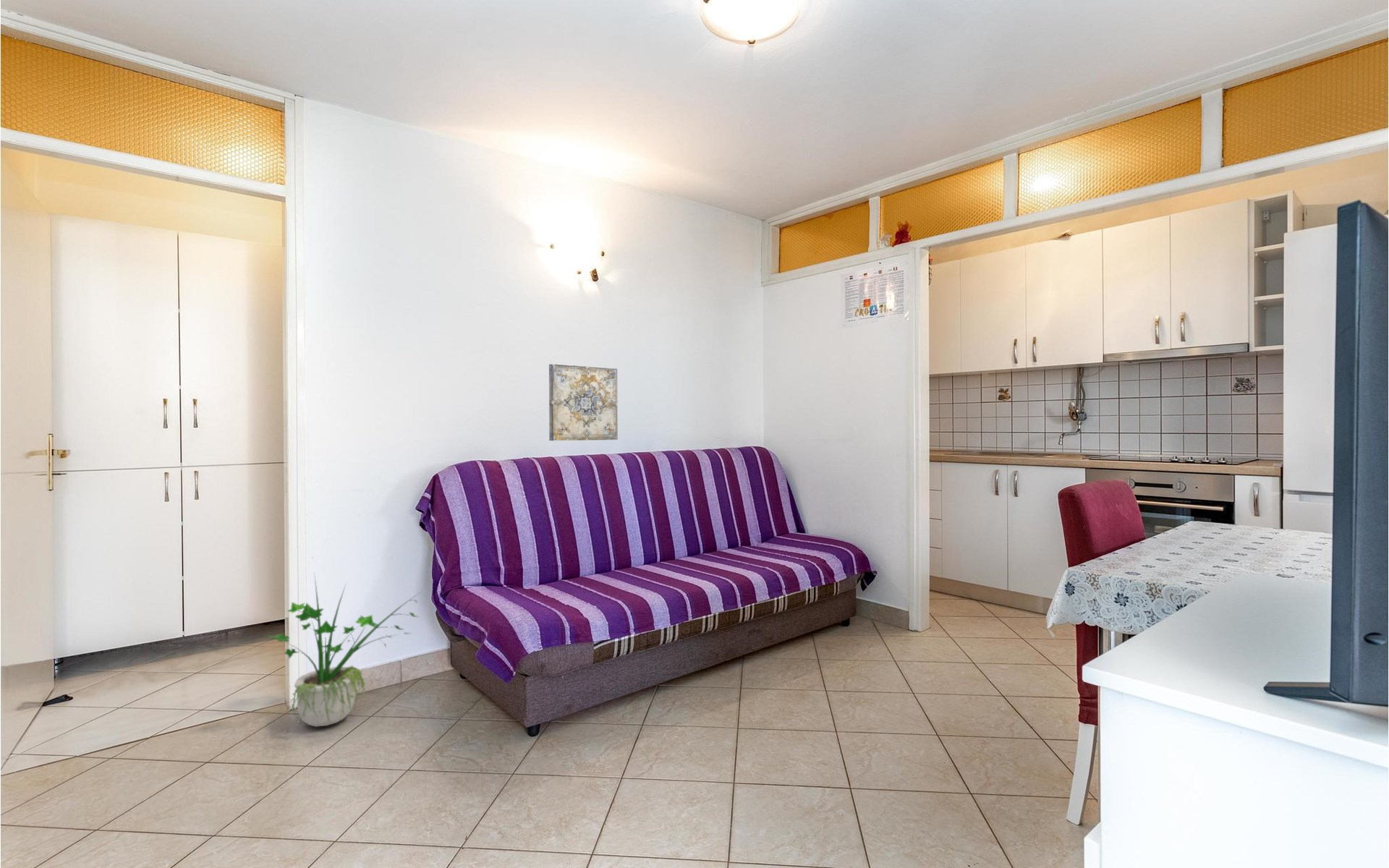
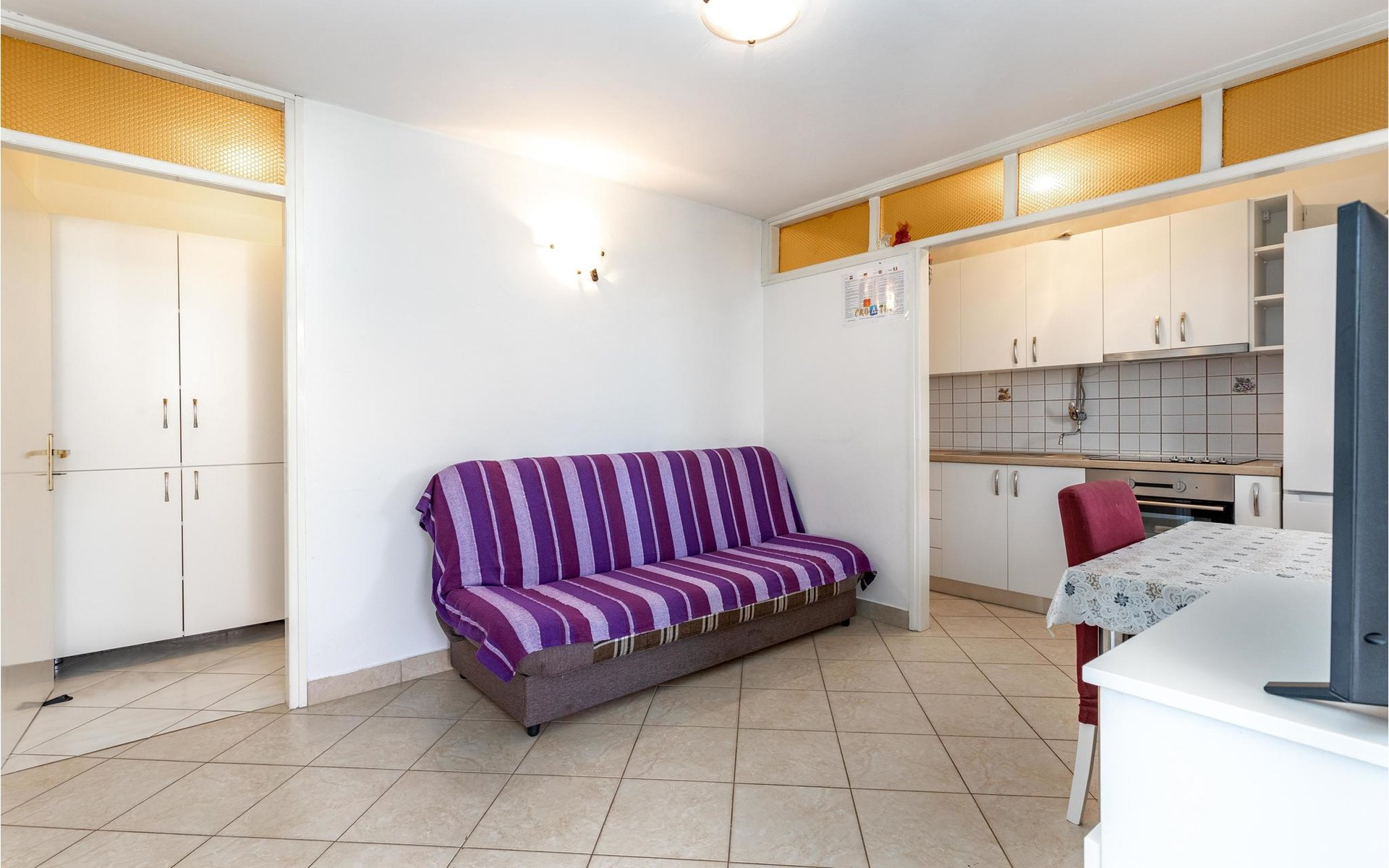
- wall art [548,363,618,441]
- potted plant [264,572,422,728]
